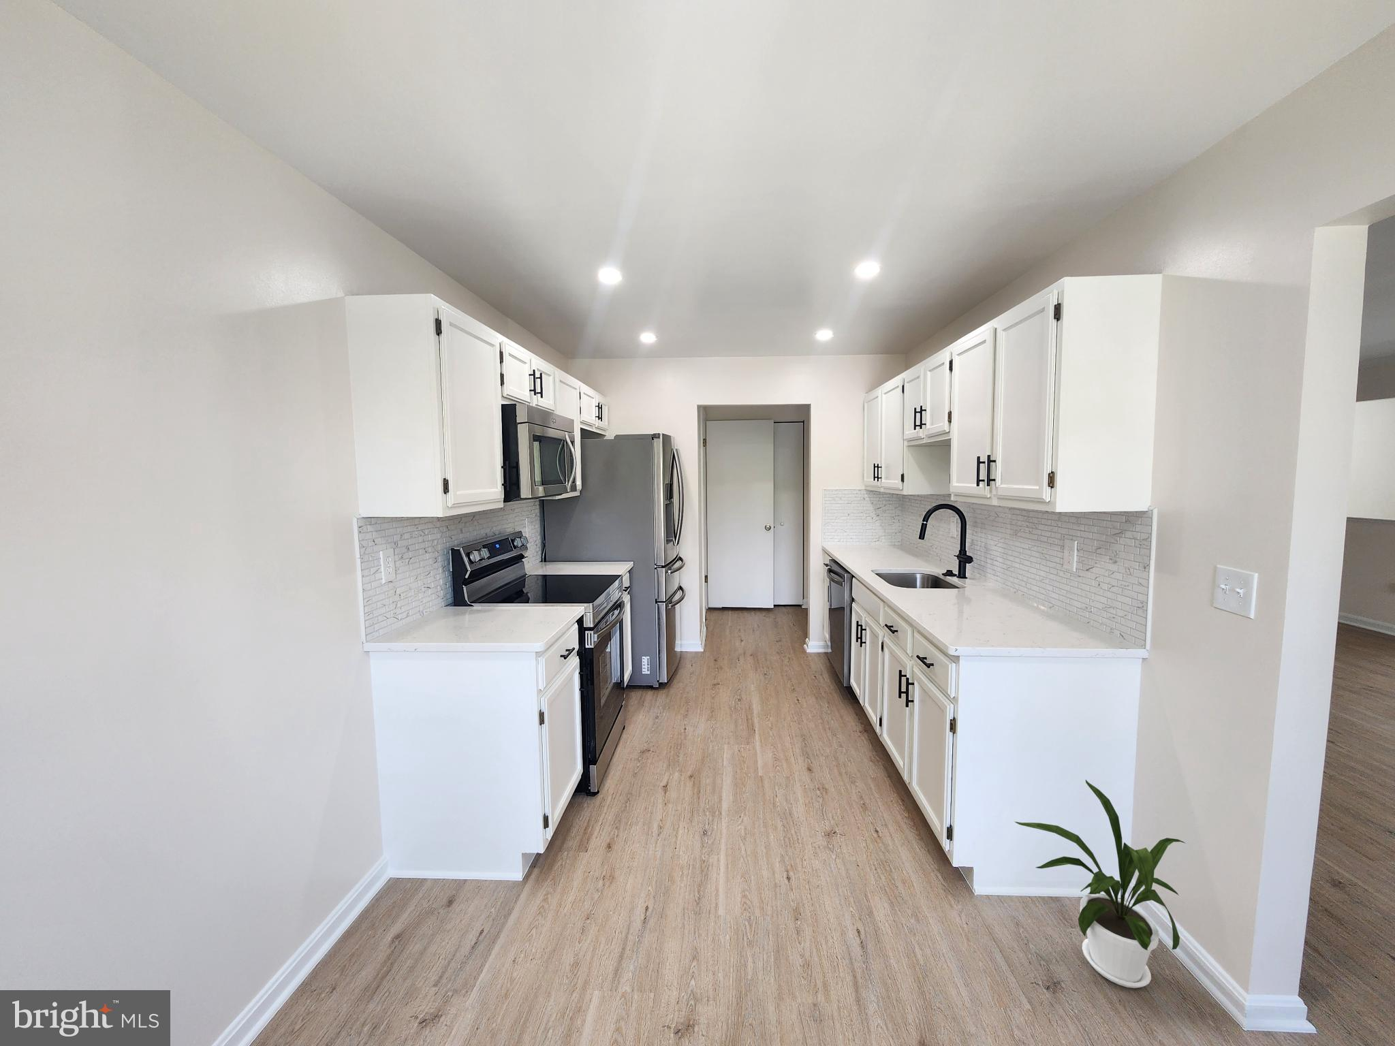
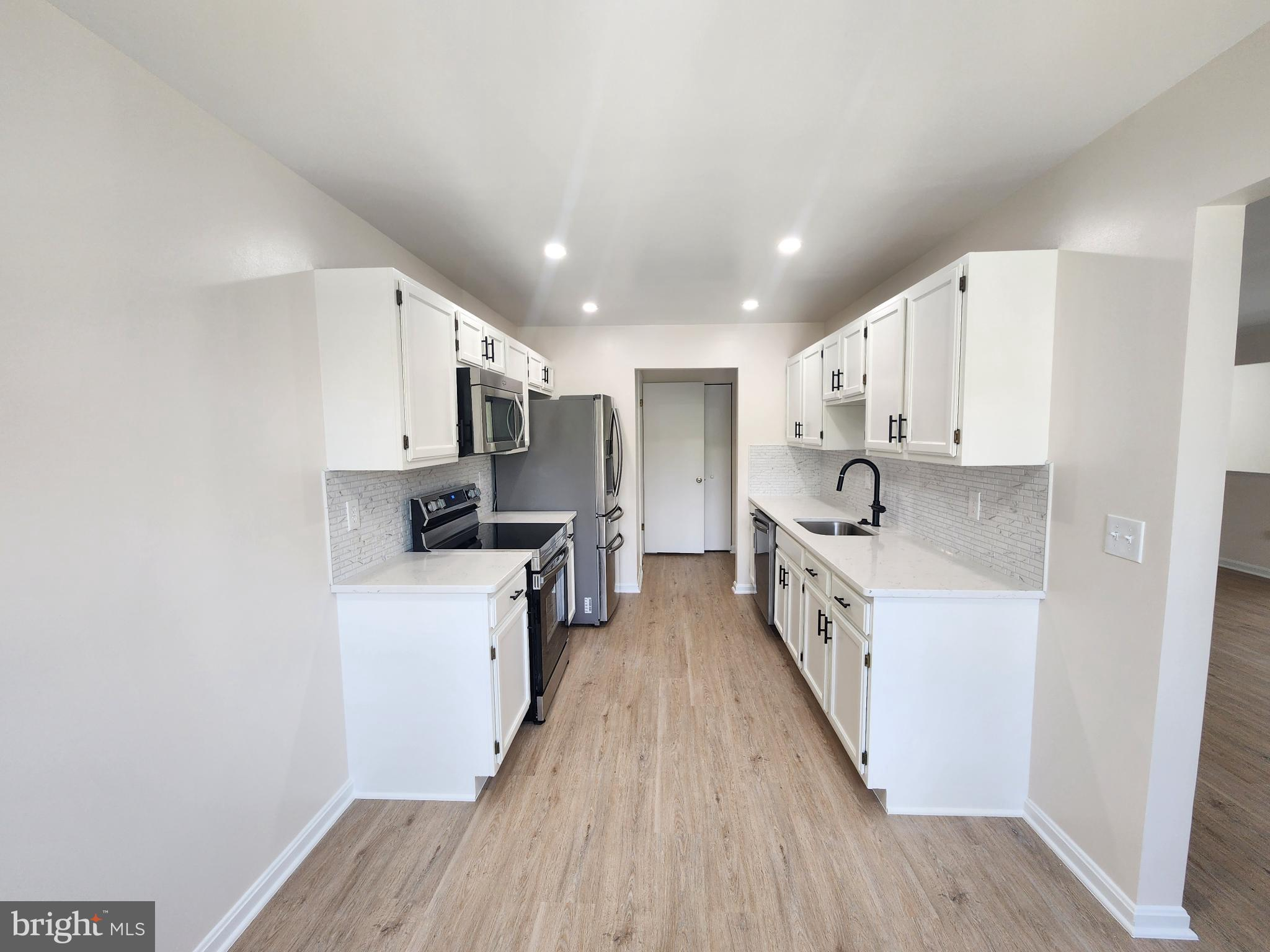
- house plant [1014,779,1186,989]
